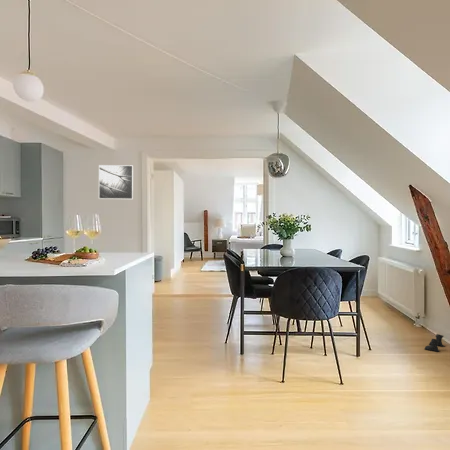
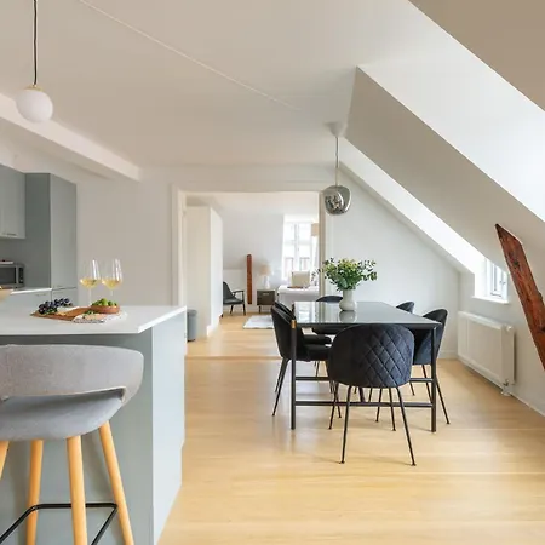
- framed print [98,164,134,200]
- boots [424,333,446,353]
